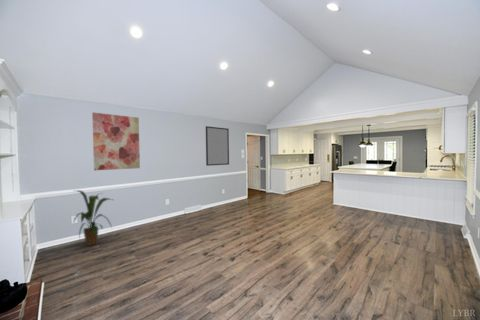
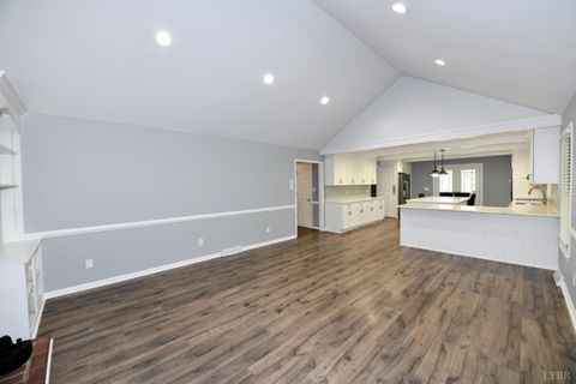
- house plant [72,189,116,247]
- wall art [91,112,141,171]
- home mirror [205,125,230,167]
